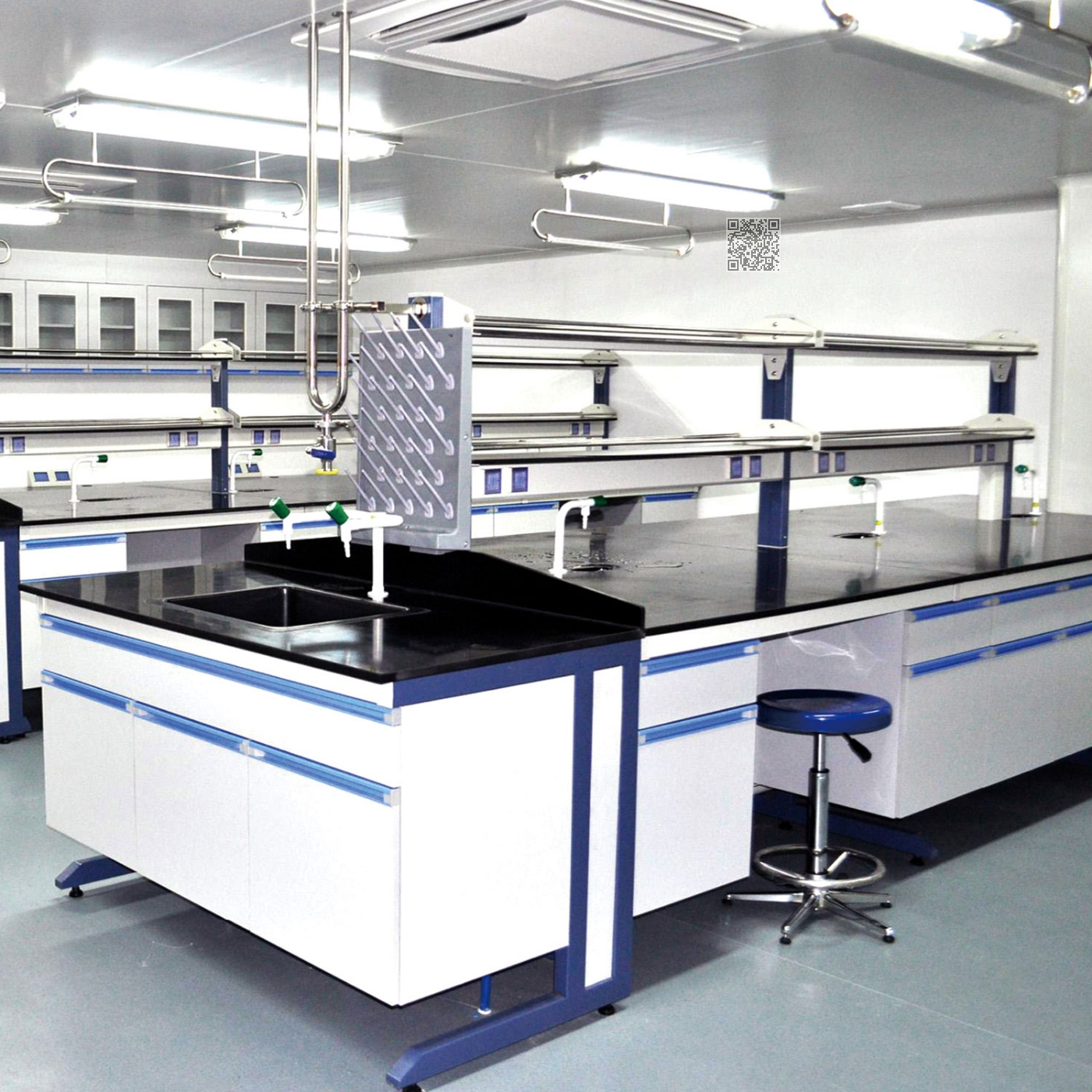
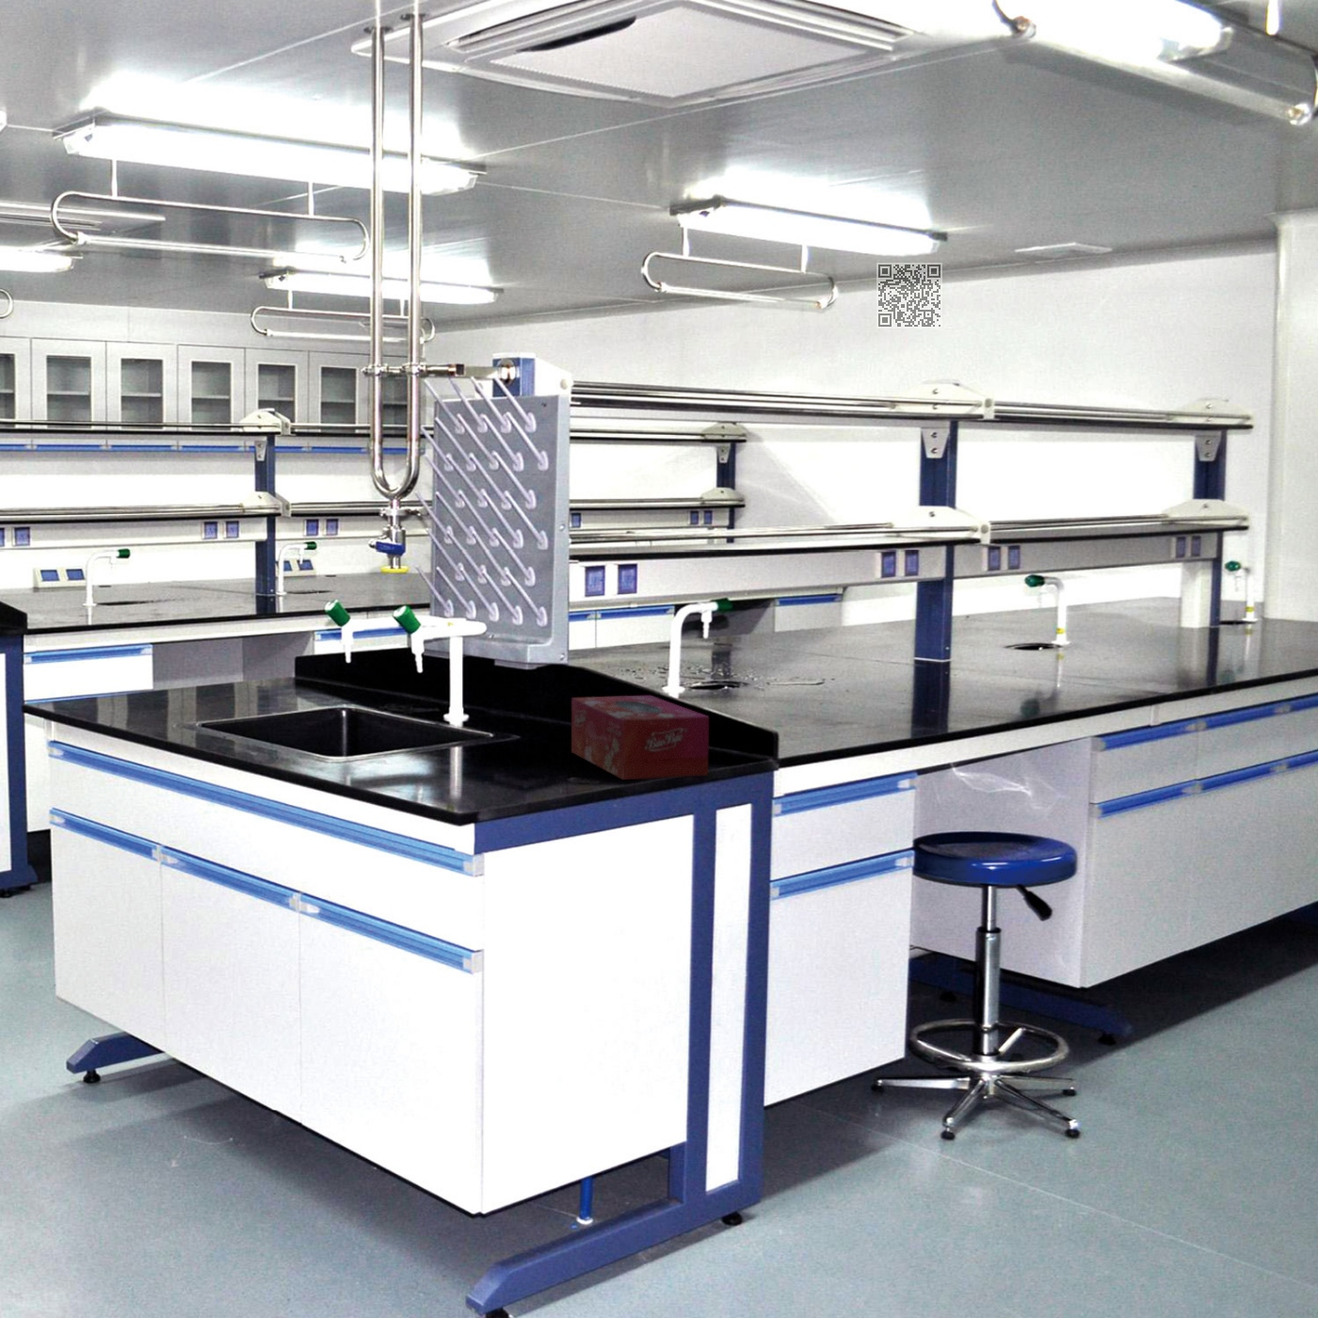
+ tissue box [571,695,710,781]
